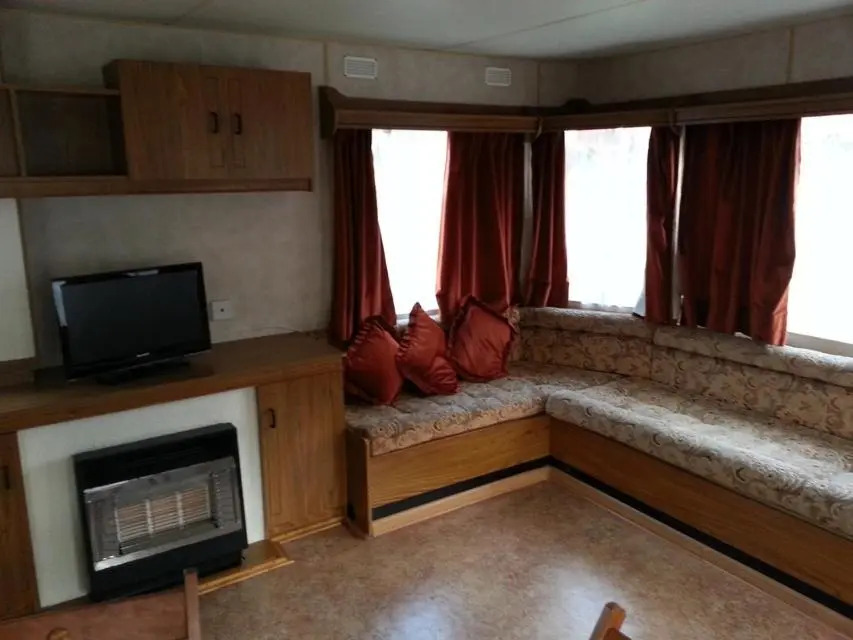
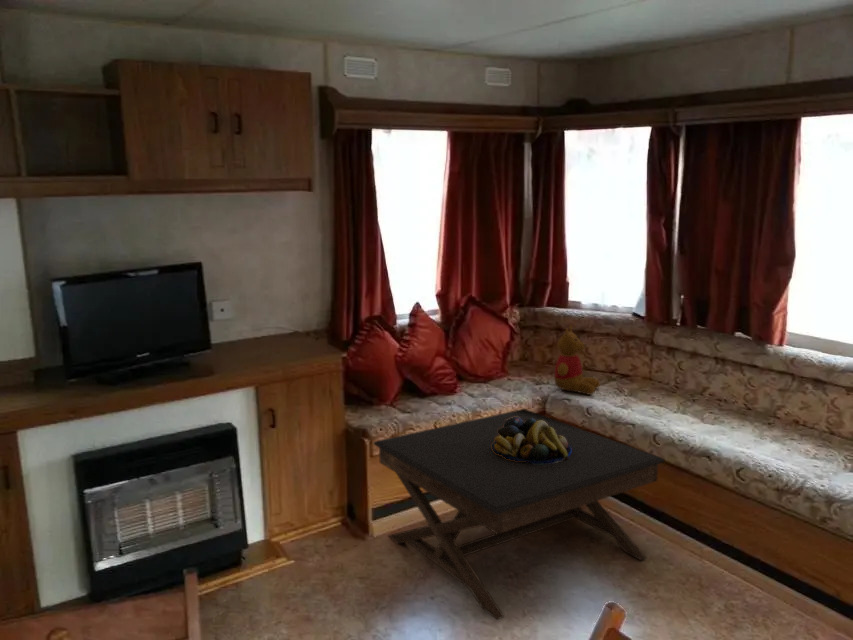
+ fruit bowl [492,417,572,465]
+ coffee table [372,408,666,621]
+ teddy bear [553,324,601,396]
